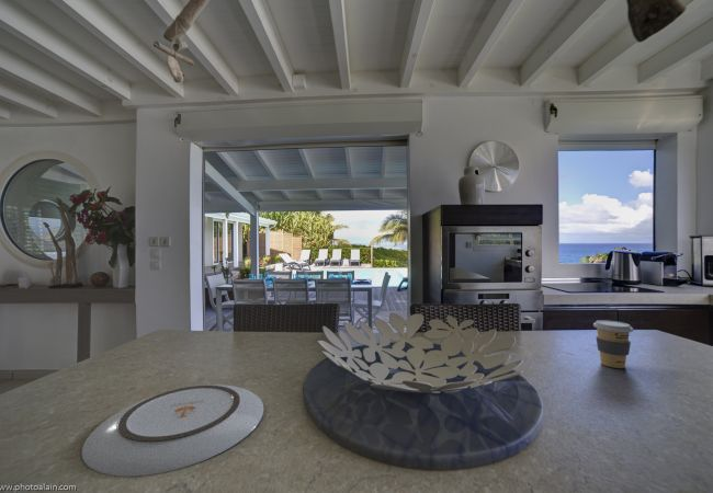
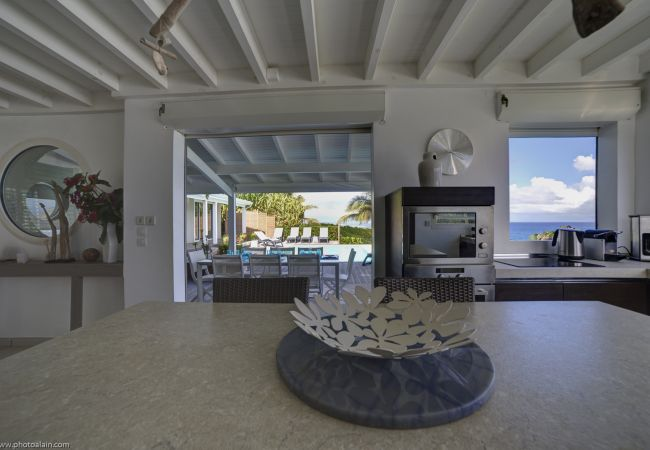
- coffee cup [592,319,634,369]
- plate [81,383,264,478]
